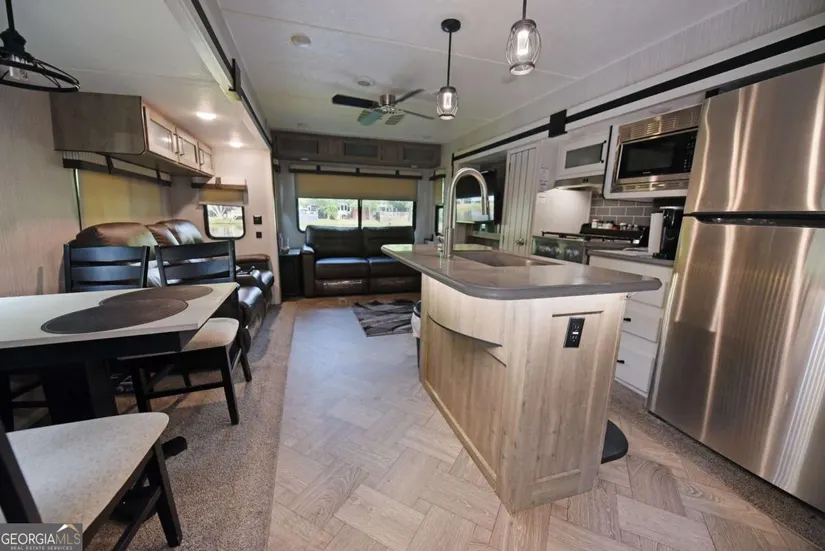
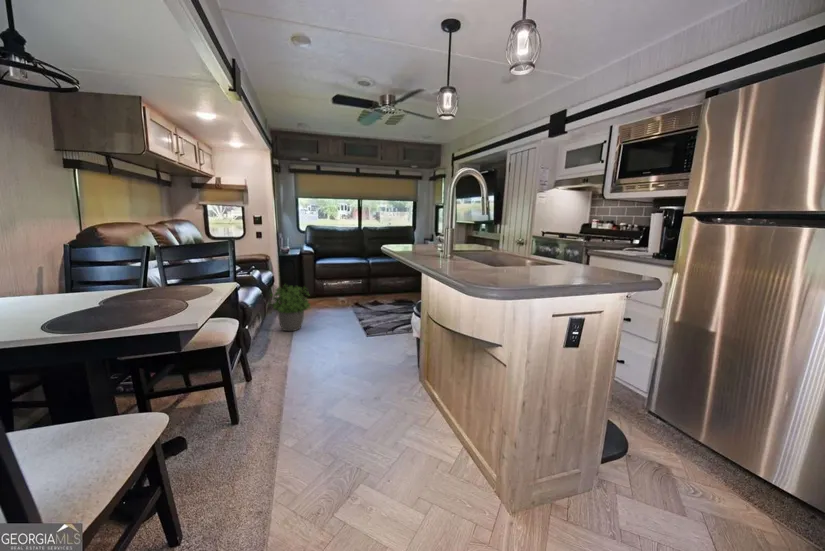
+ potted plant [266,282,312,332]
